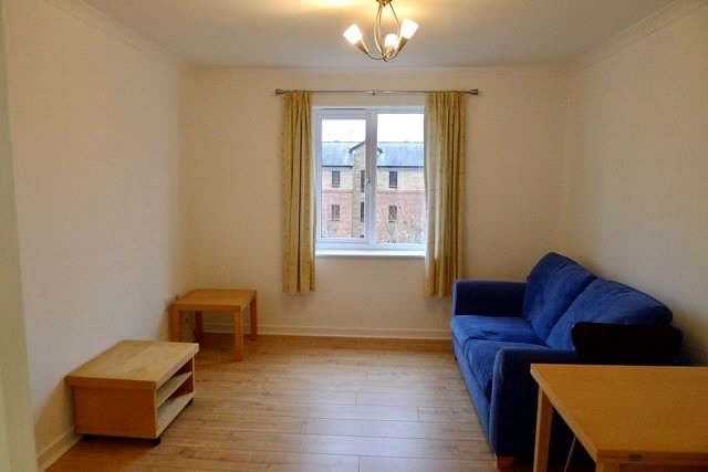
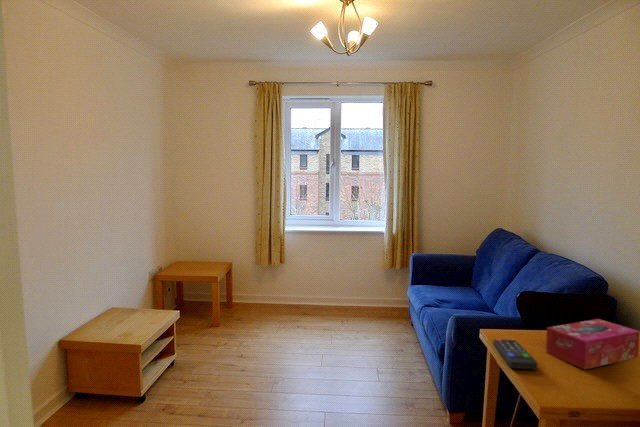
+ tissue box [545,318,640,370]
+ remote control [492,338,538,370]
